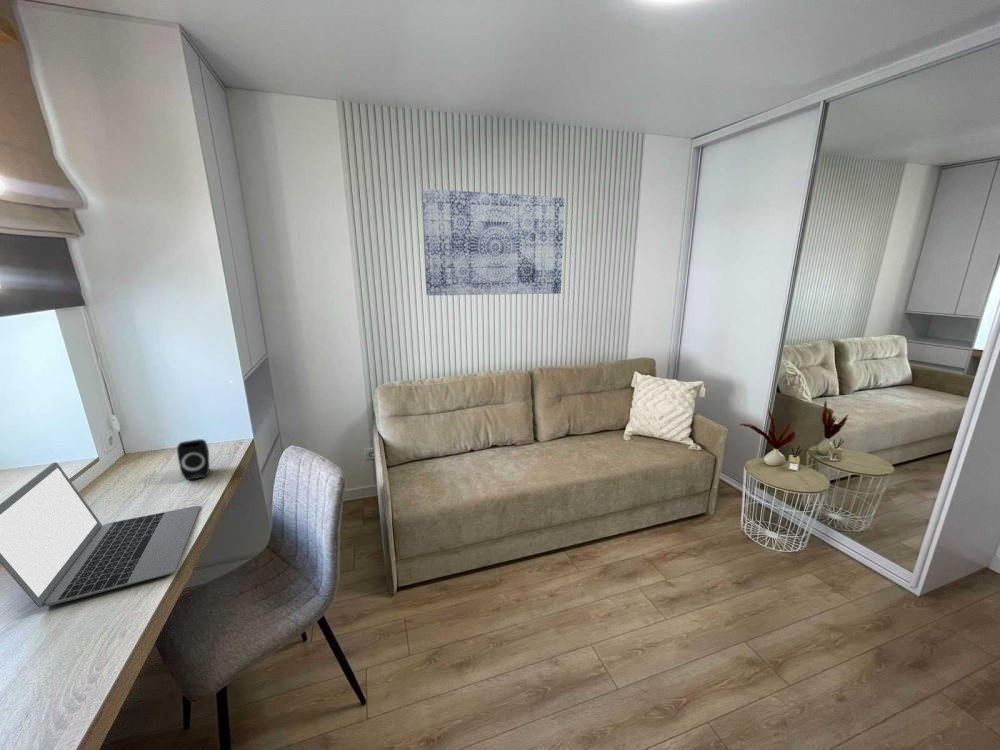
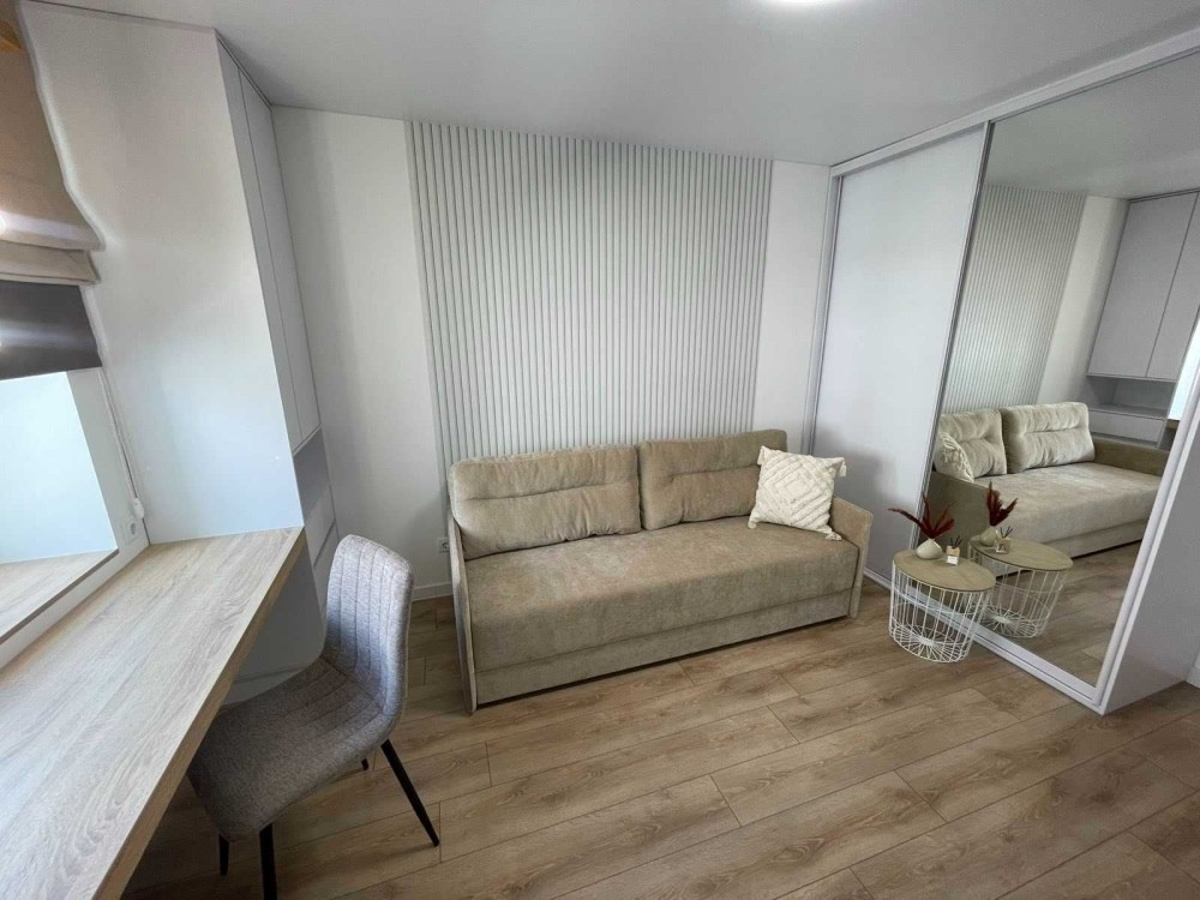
- speaker [176,438,210,481]
- wall art [421,187,565,296]
- laptop [0,461,201,608]
